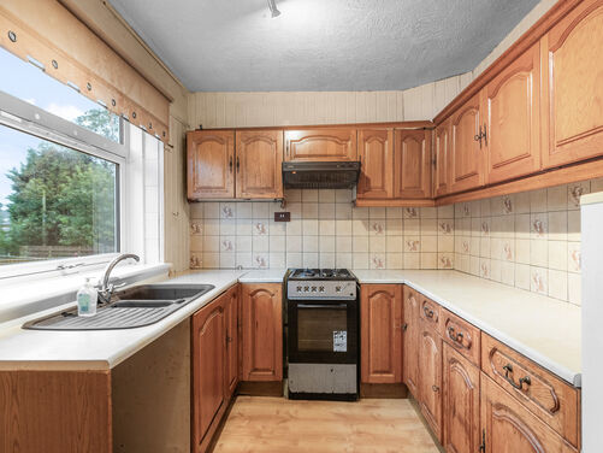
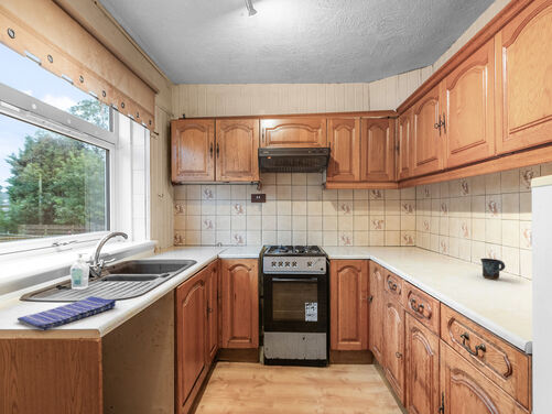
+ dish towel [17,295,117,331]
+ mug [479,258,506,281]
